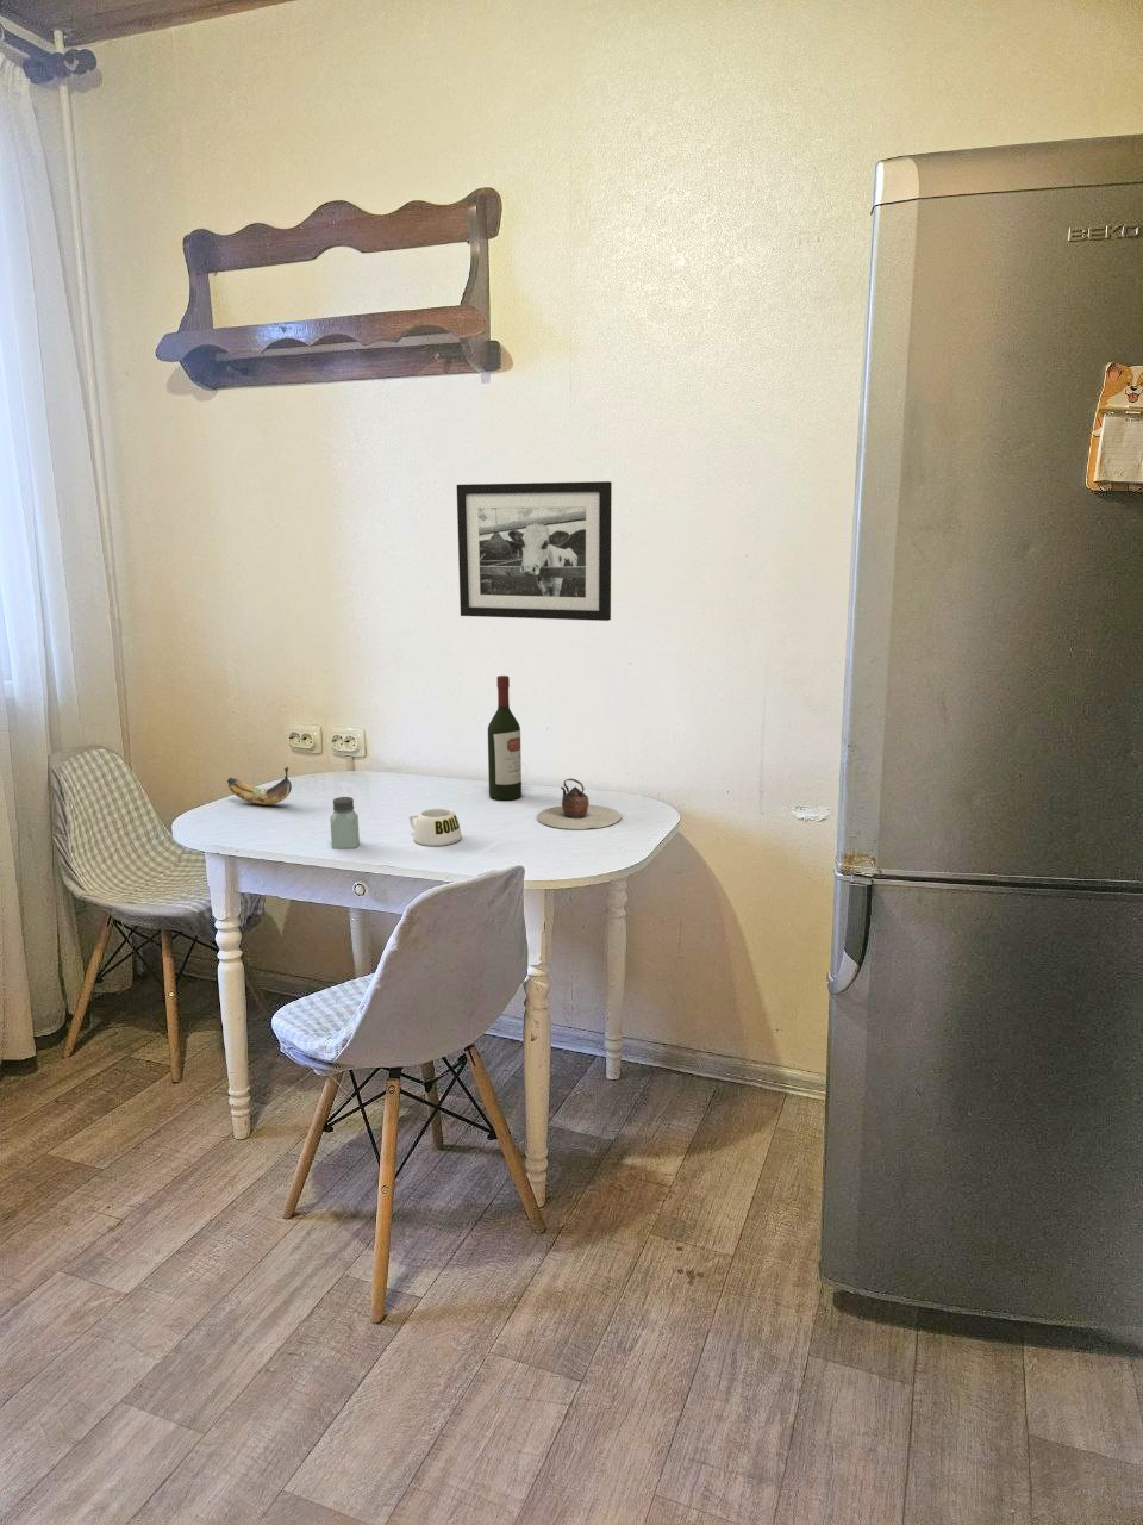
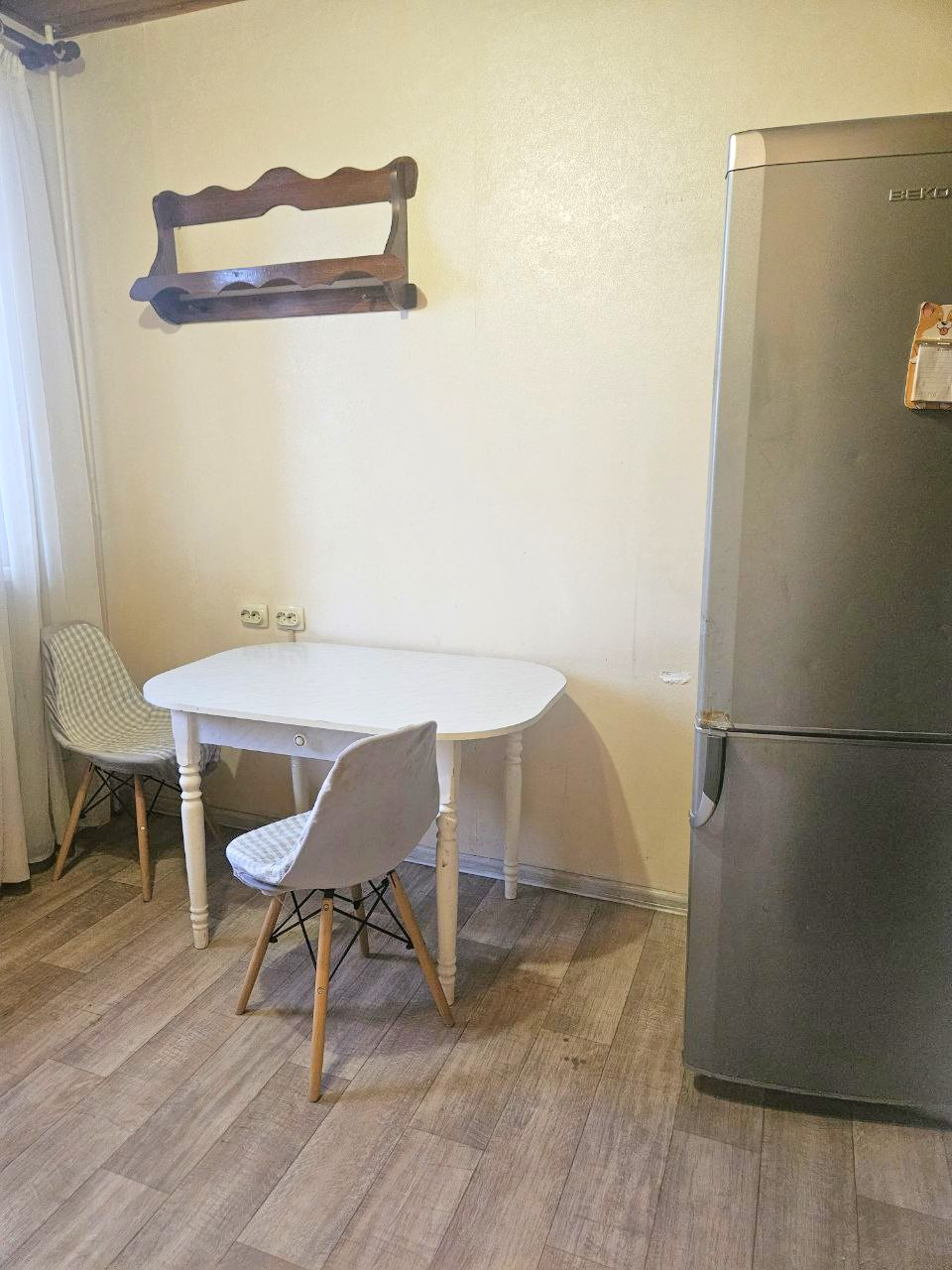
- banana [226,765,293,806]
- saltshaker [329,796,360,849]
- wine bottle [487,675,522,802]
- teapot [535,778,623,831]
- mug [408,808,463,847]
- picture frame [456,480,614,622]
